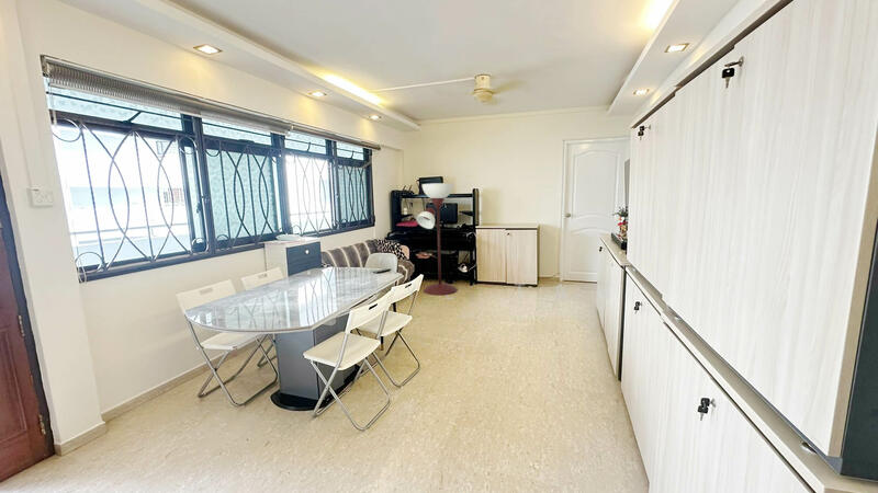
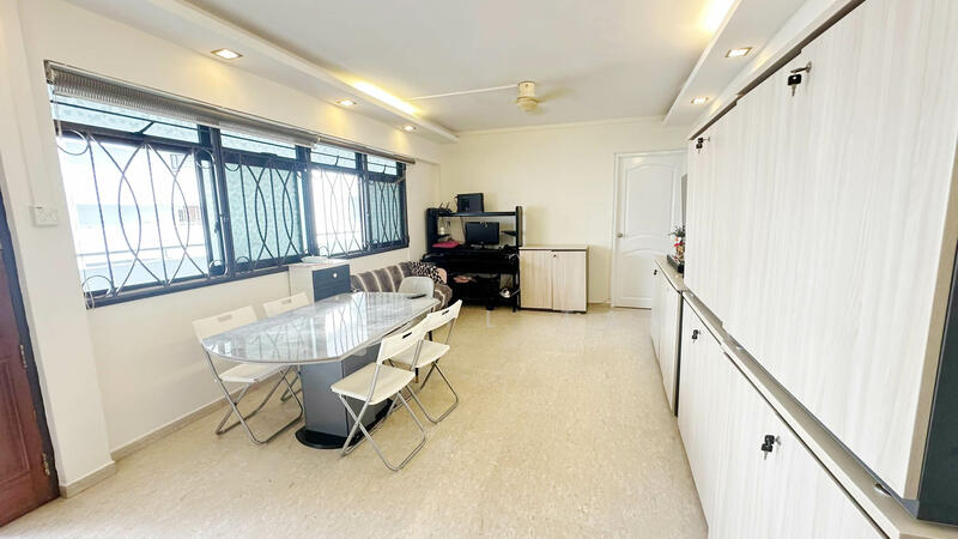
- floor lamp [415,182,459,296]
